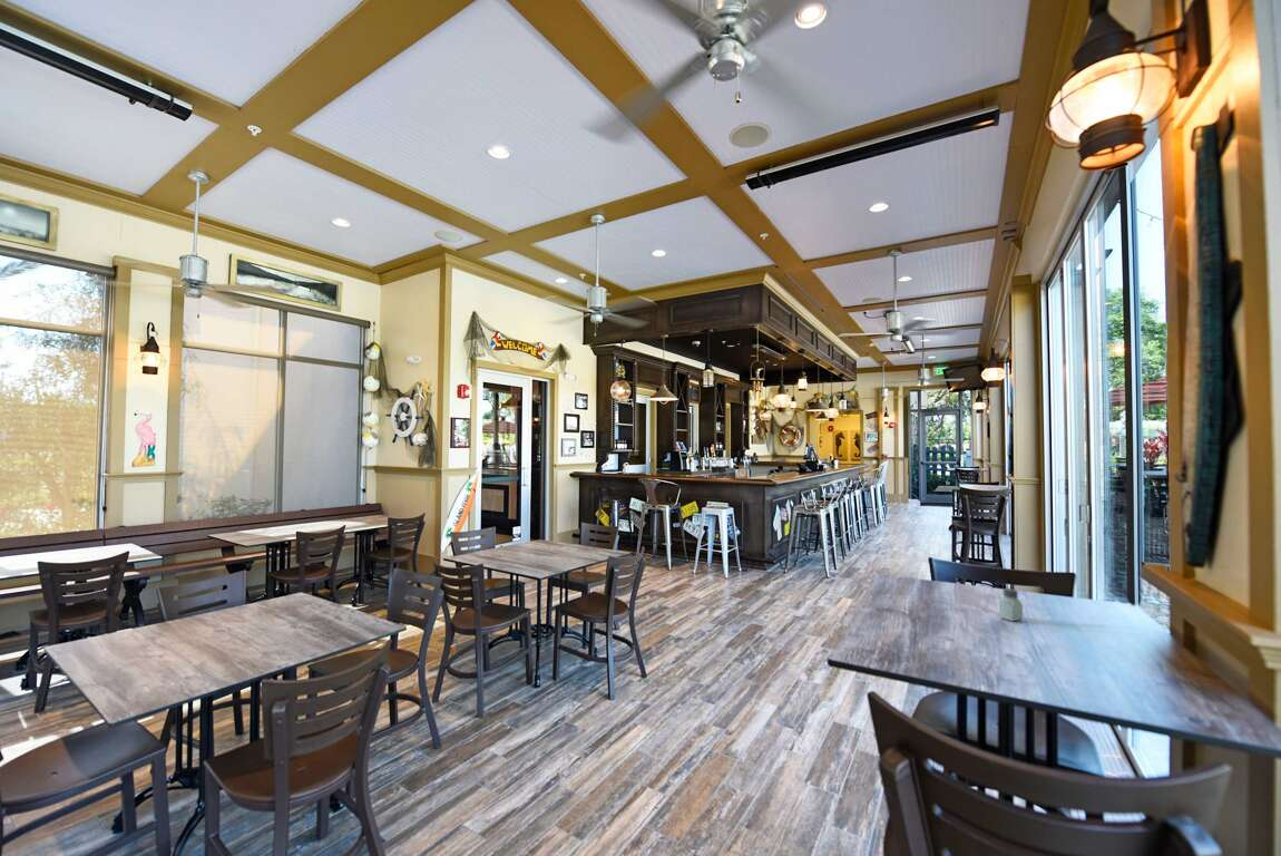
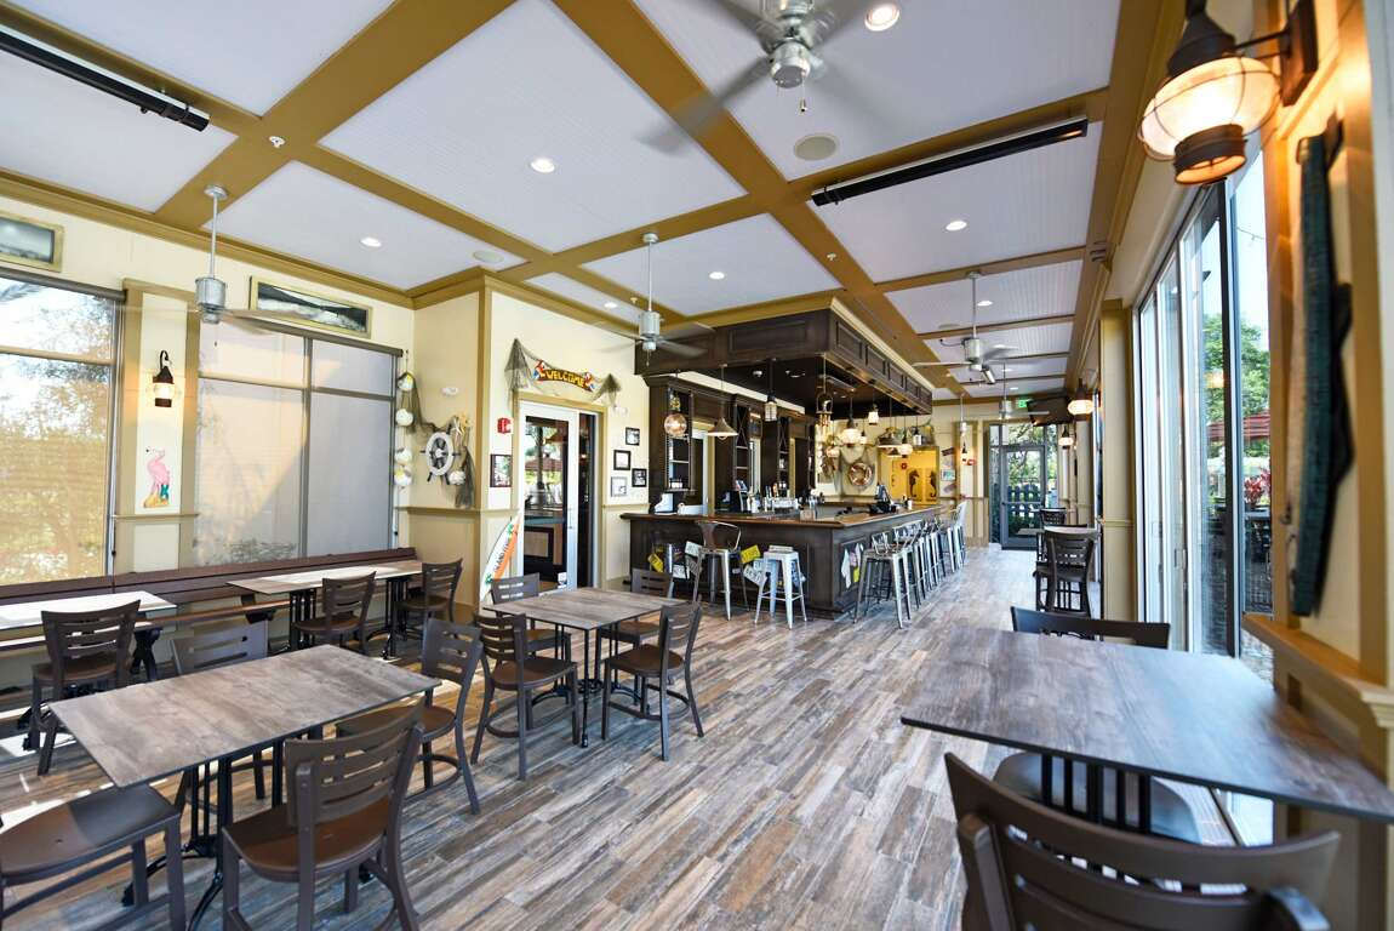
- saltshaker [998,587,1024,622]
